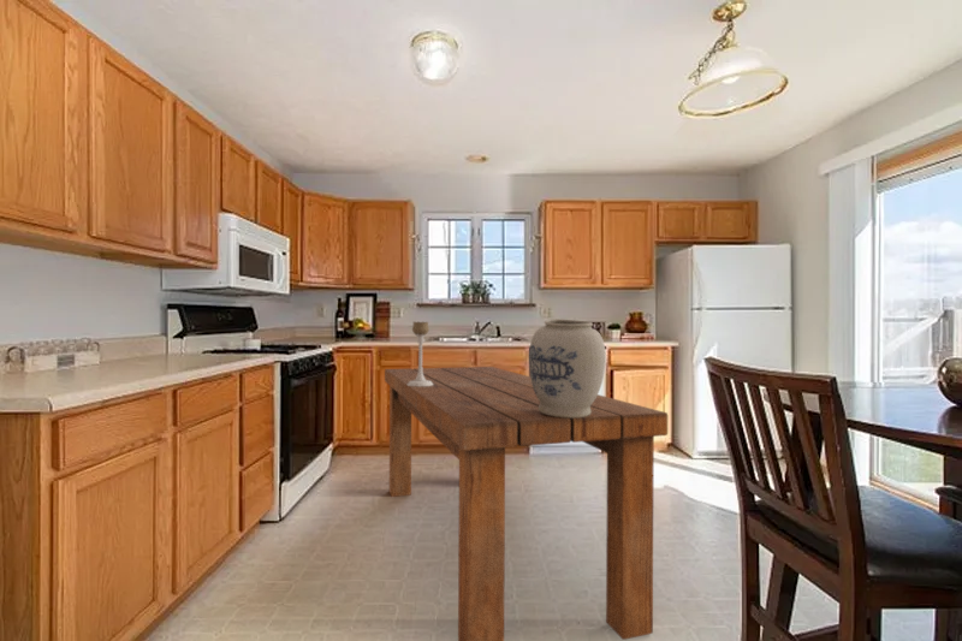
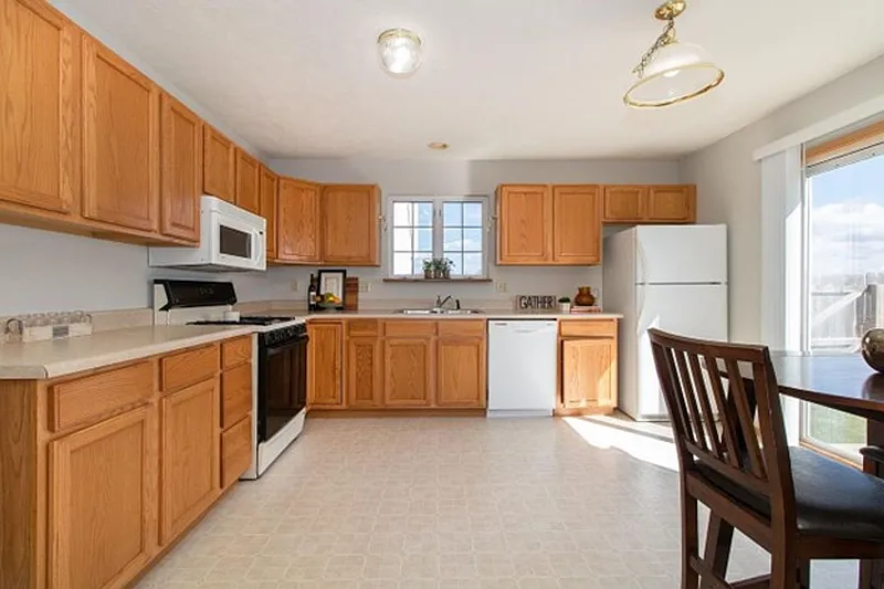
- candle holder [408,321,433,386]
- dining table [384,366,669,641]
- vase [528,317,607,419]
